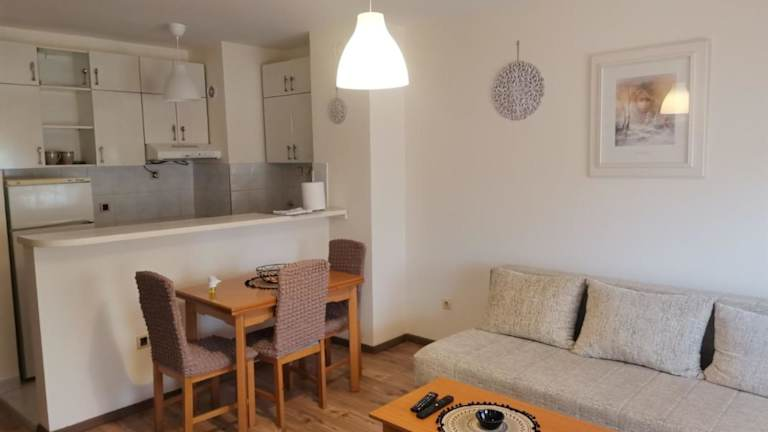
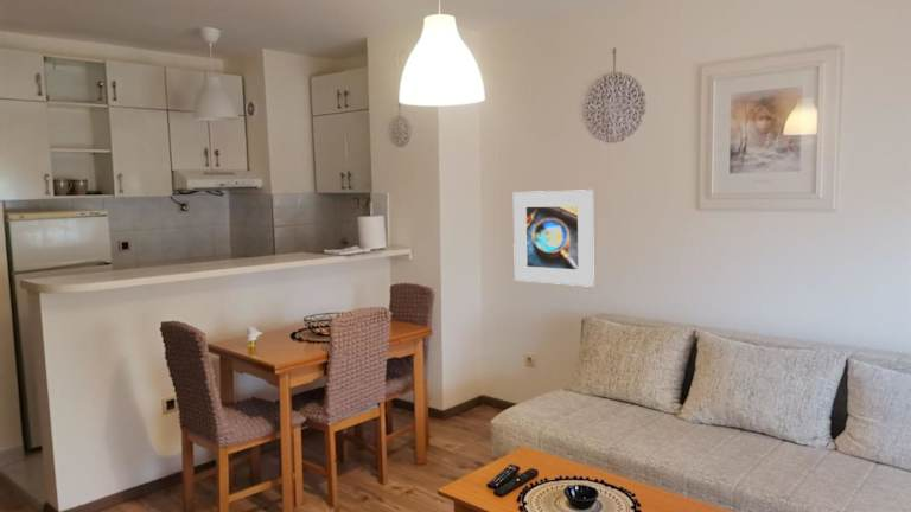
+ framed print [512,188,595,288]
